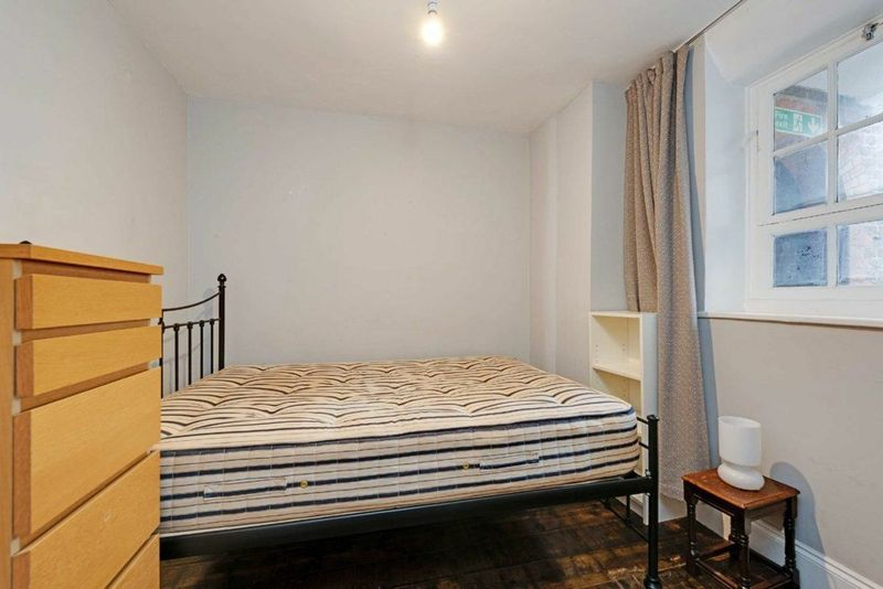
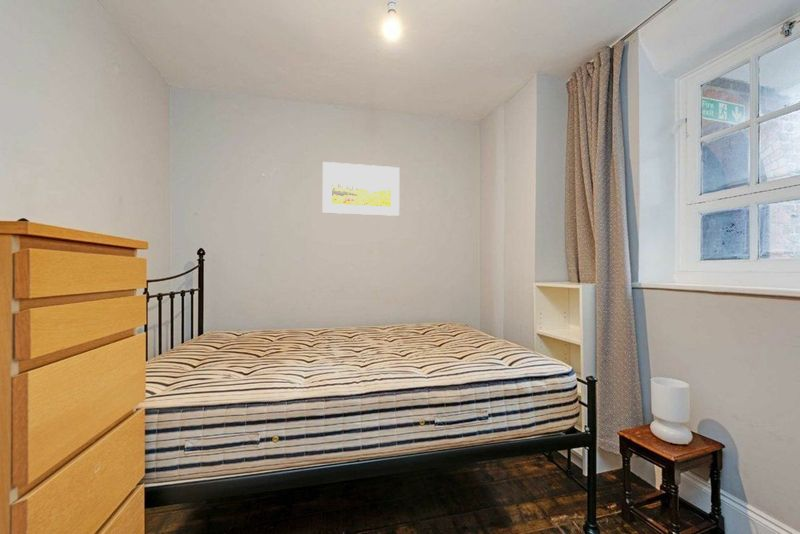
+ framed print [322,161,400,217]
